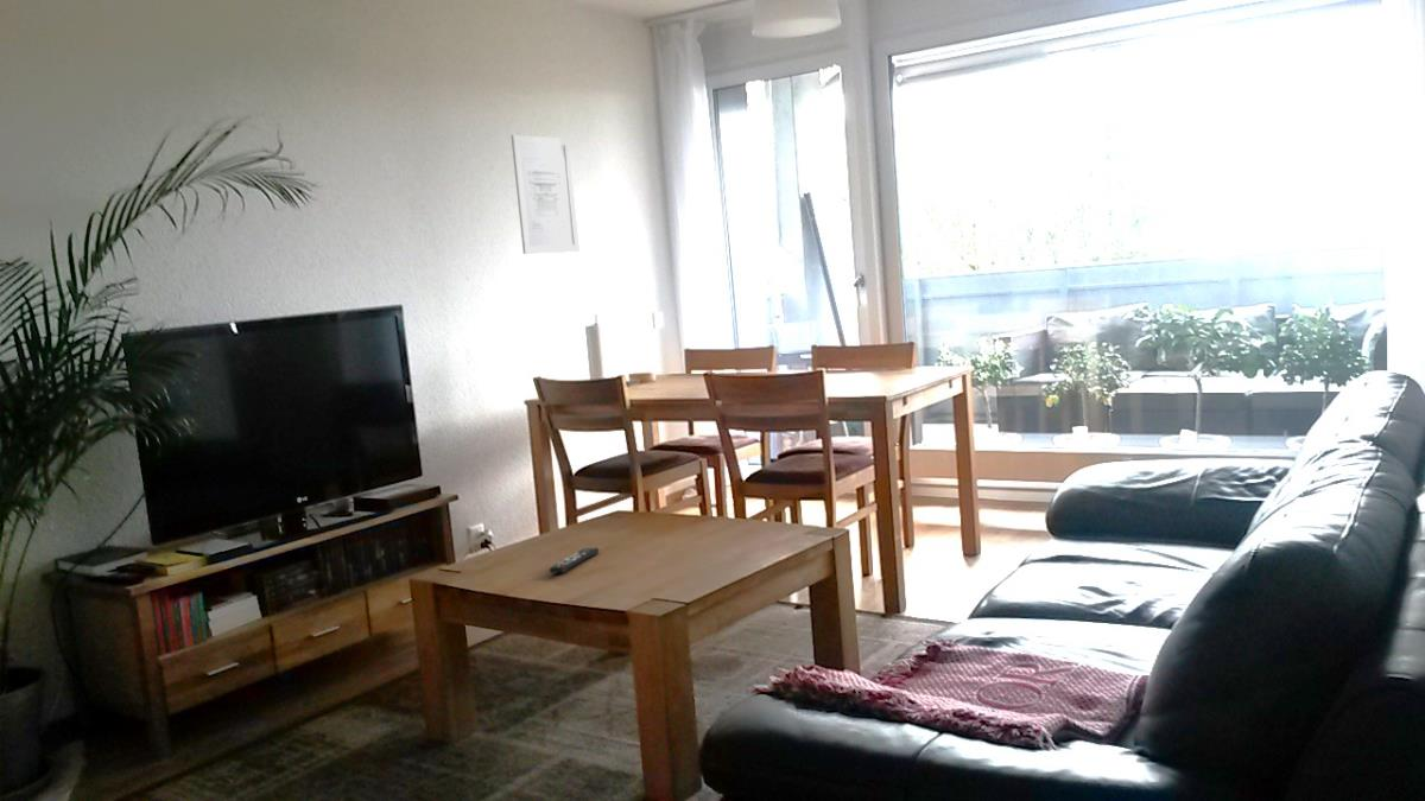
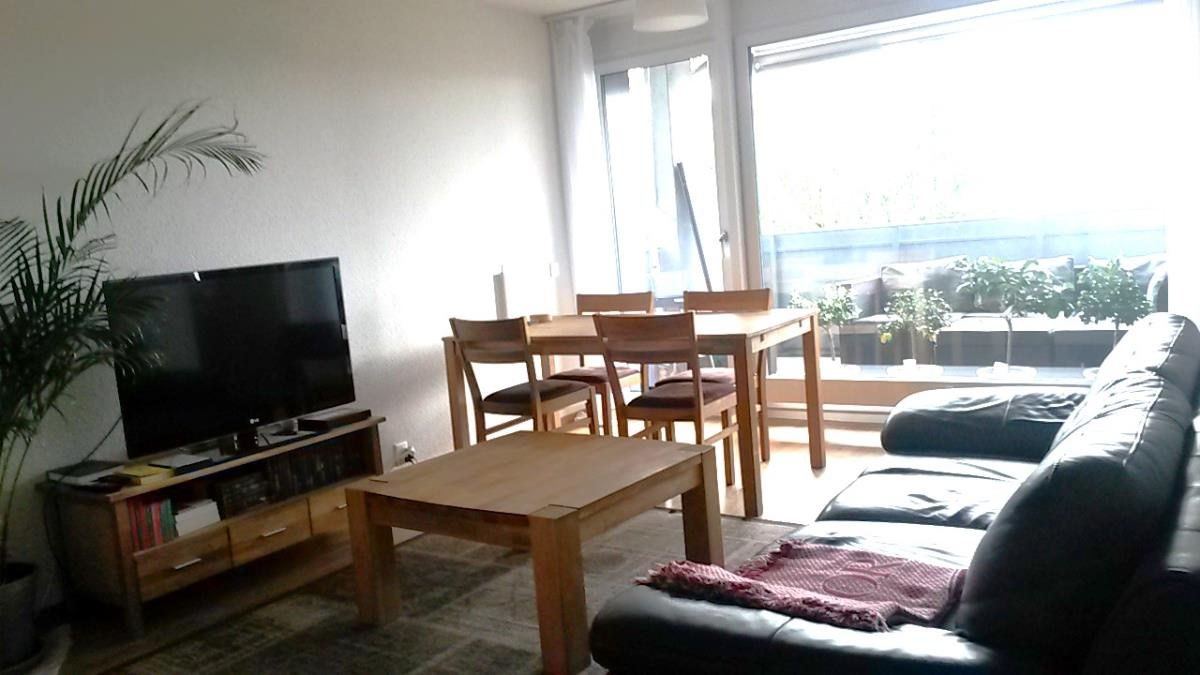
- wall art [509,134,581,255]
- remote control [549,547,600,574]
